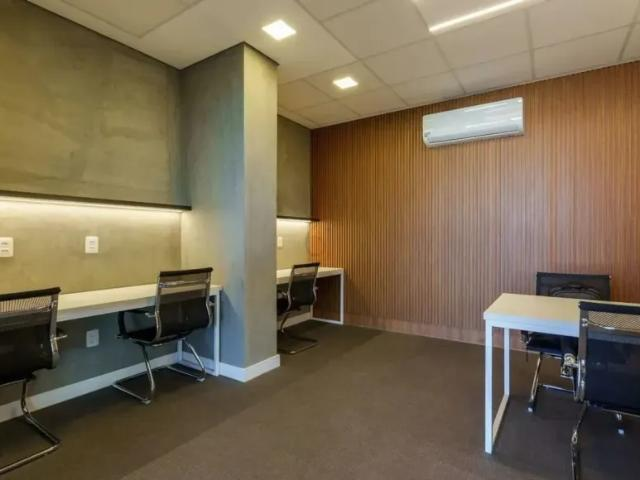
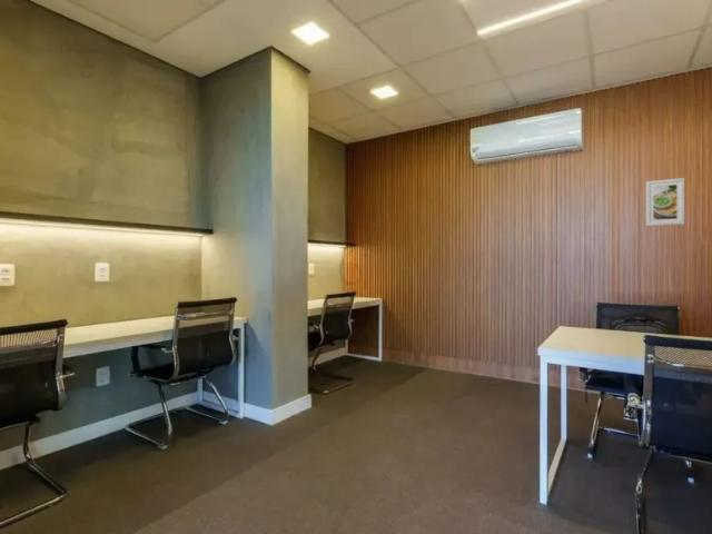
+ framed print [645,177,685,227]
